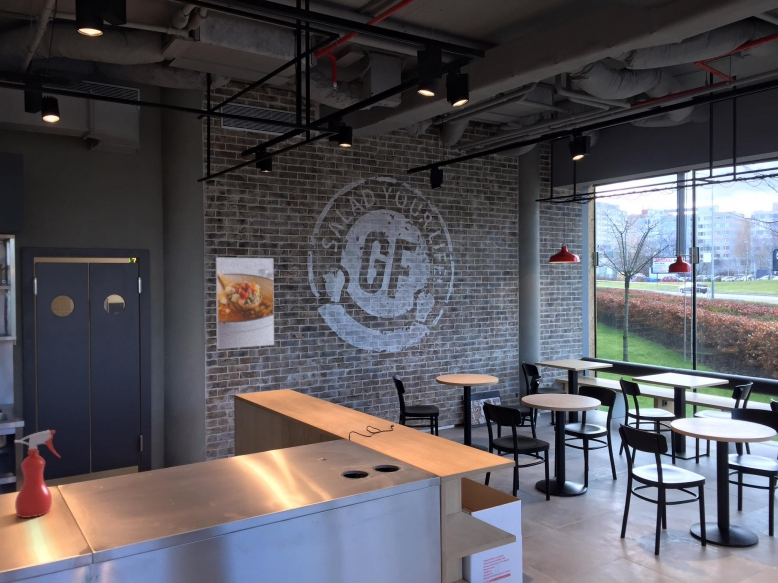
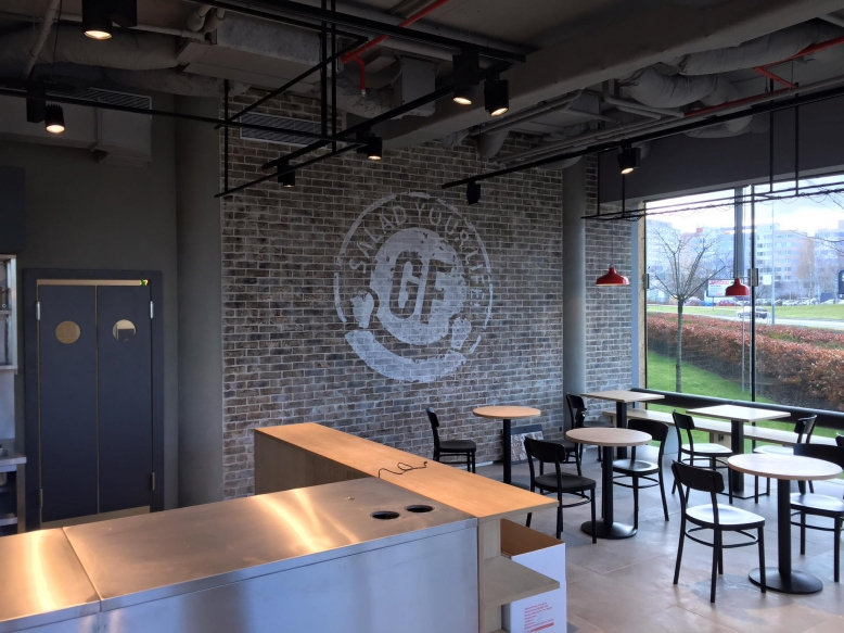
- spray bottle [14,429,61,519]
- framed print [215,256,275,350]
